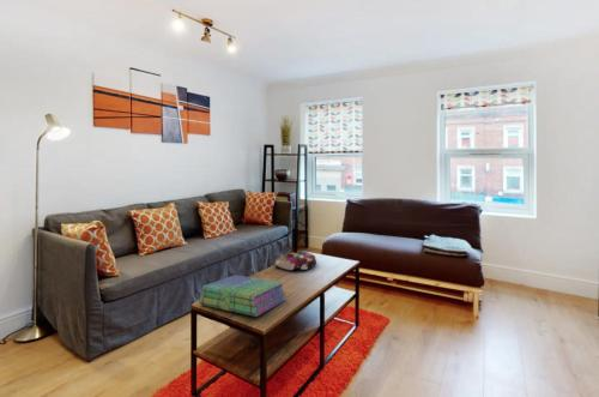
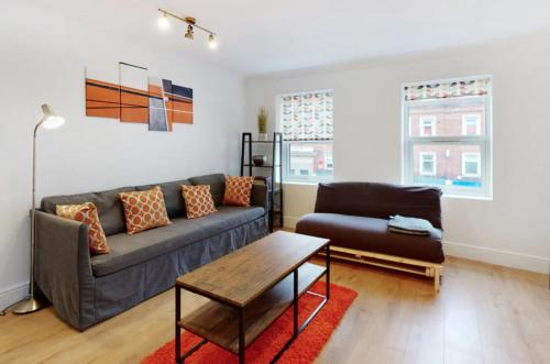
- stack of books [198,273,288,318]
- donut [273,249,317,271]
